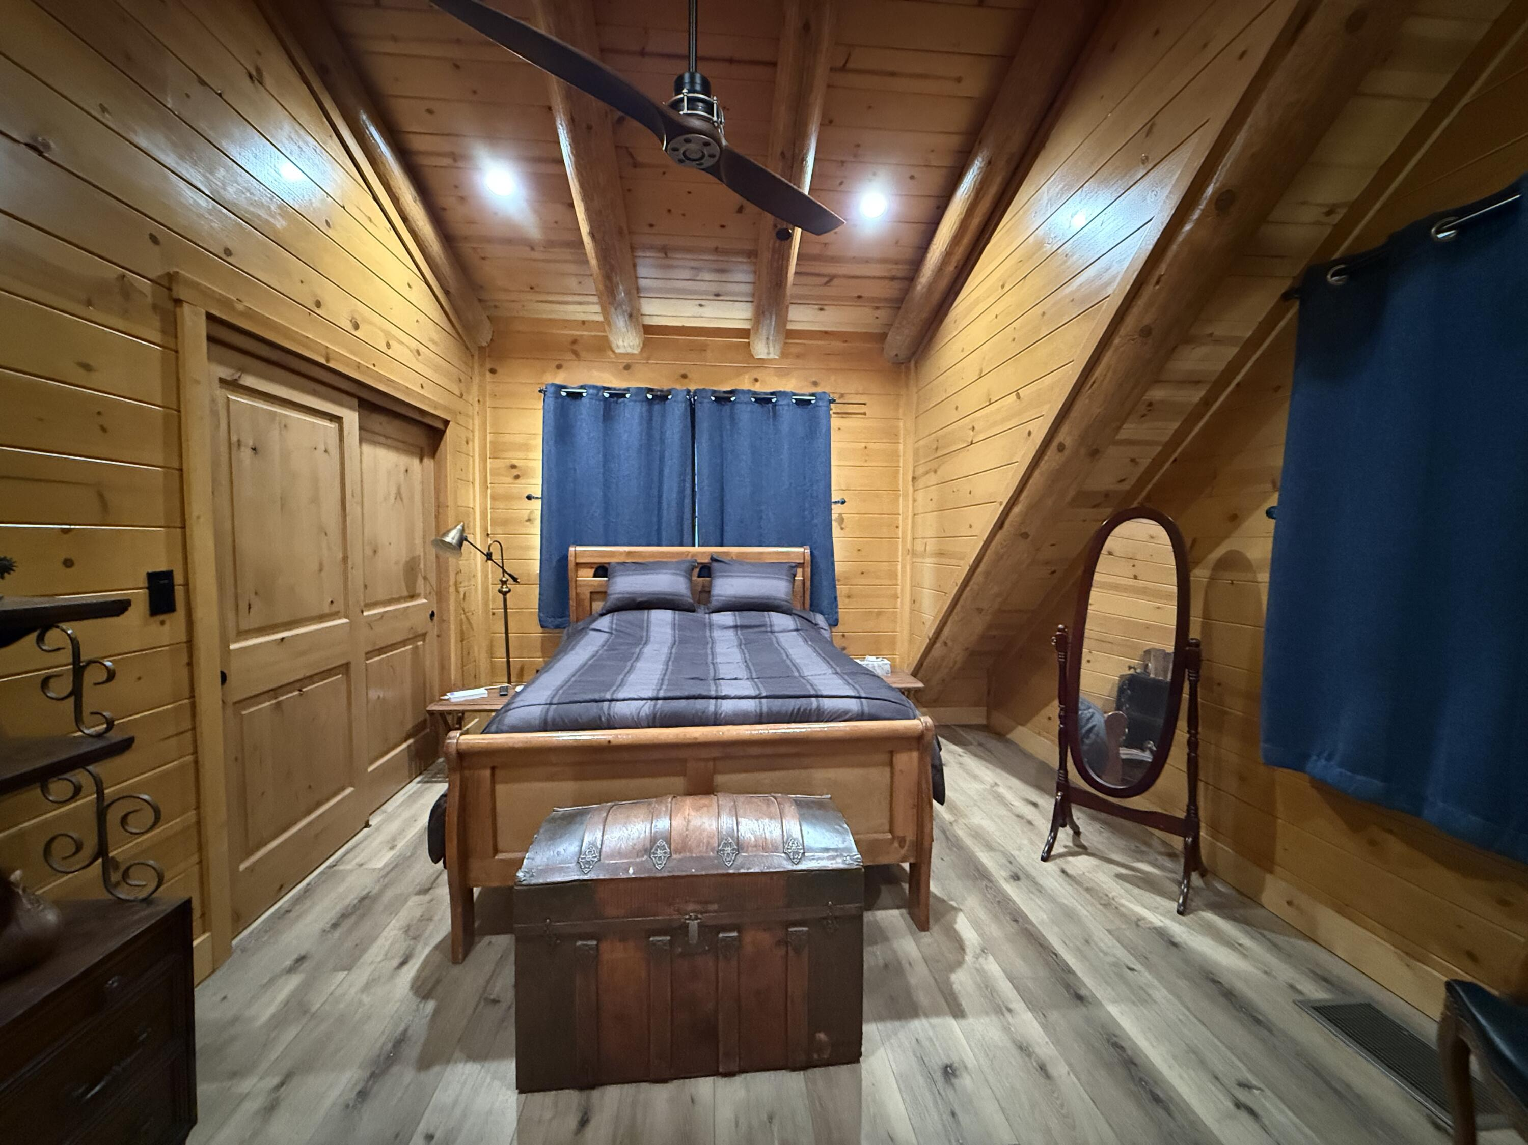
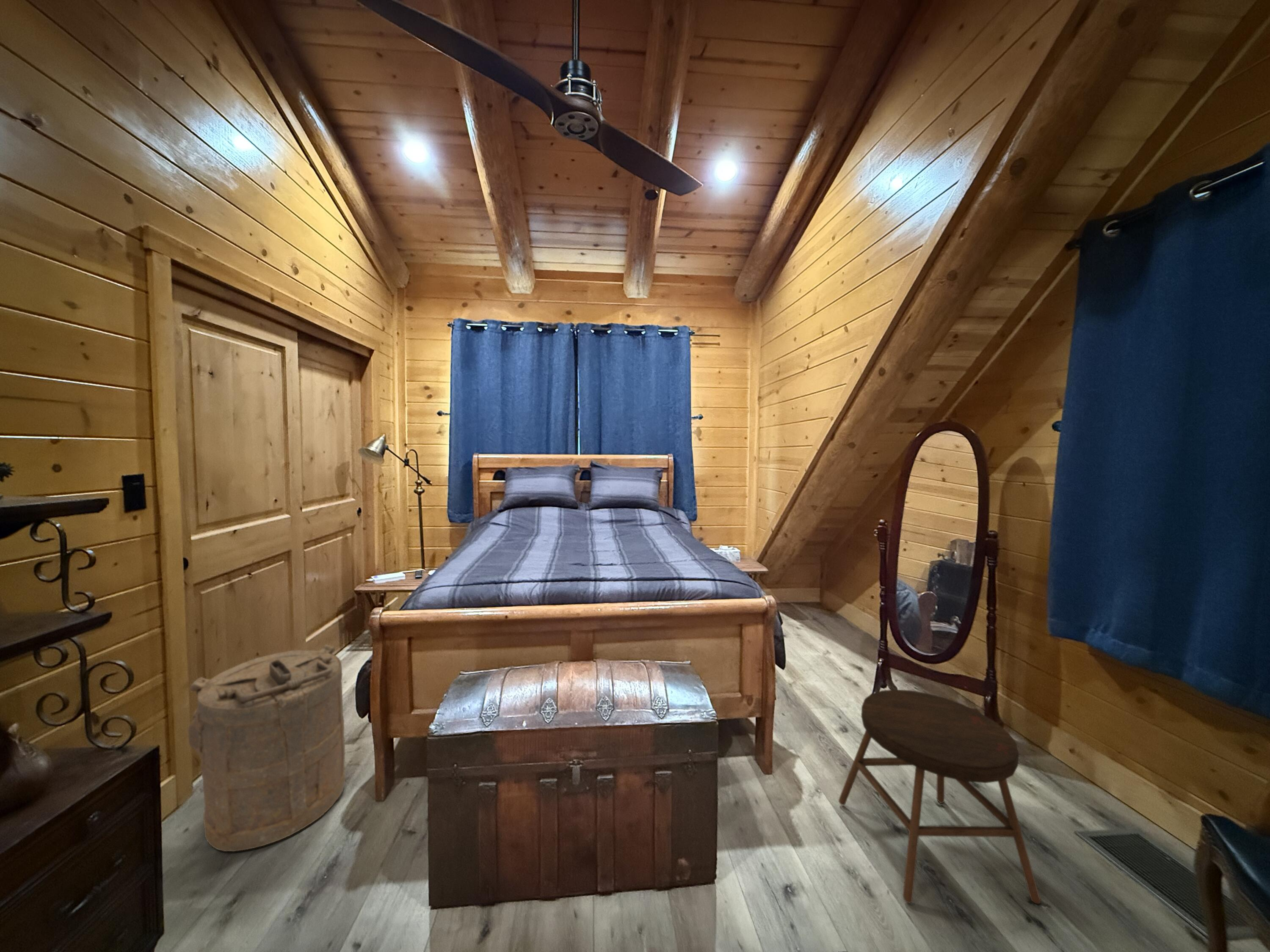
+ stool [838,689,1041,905]
+ laundry hamper [188,644,346,852]
